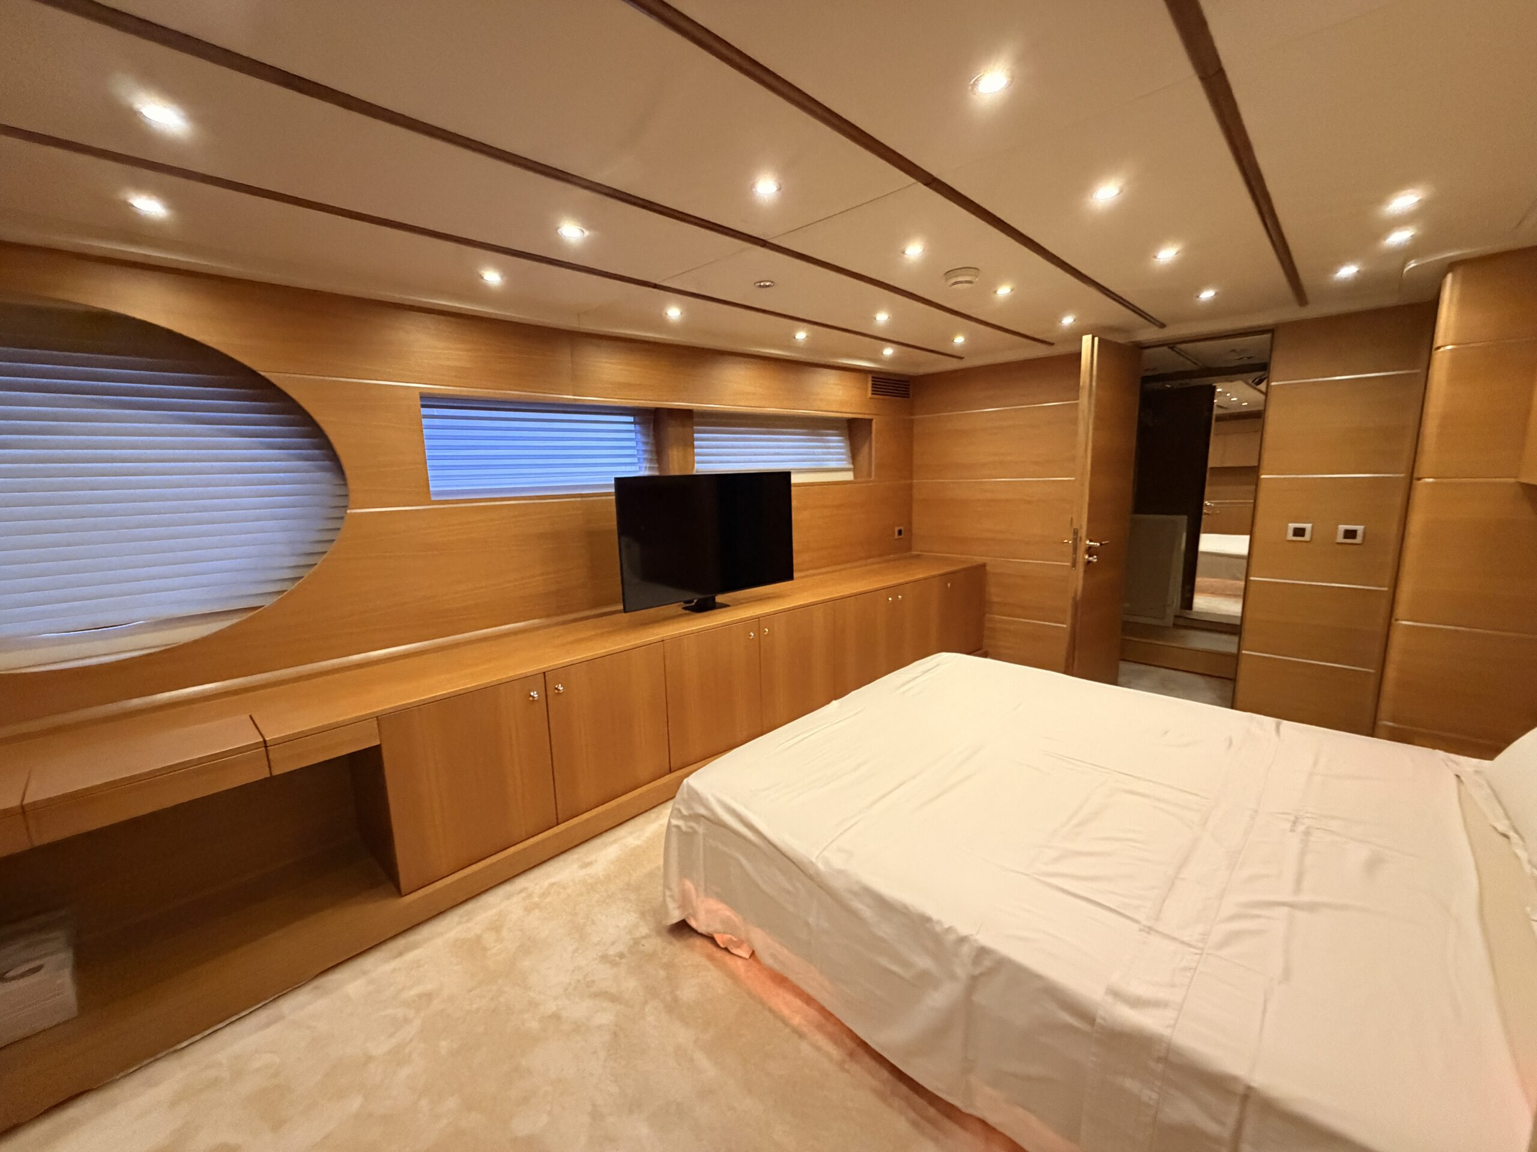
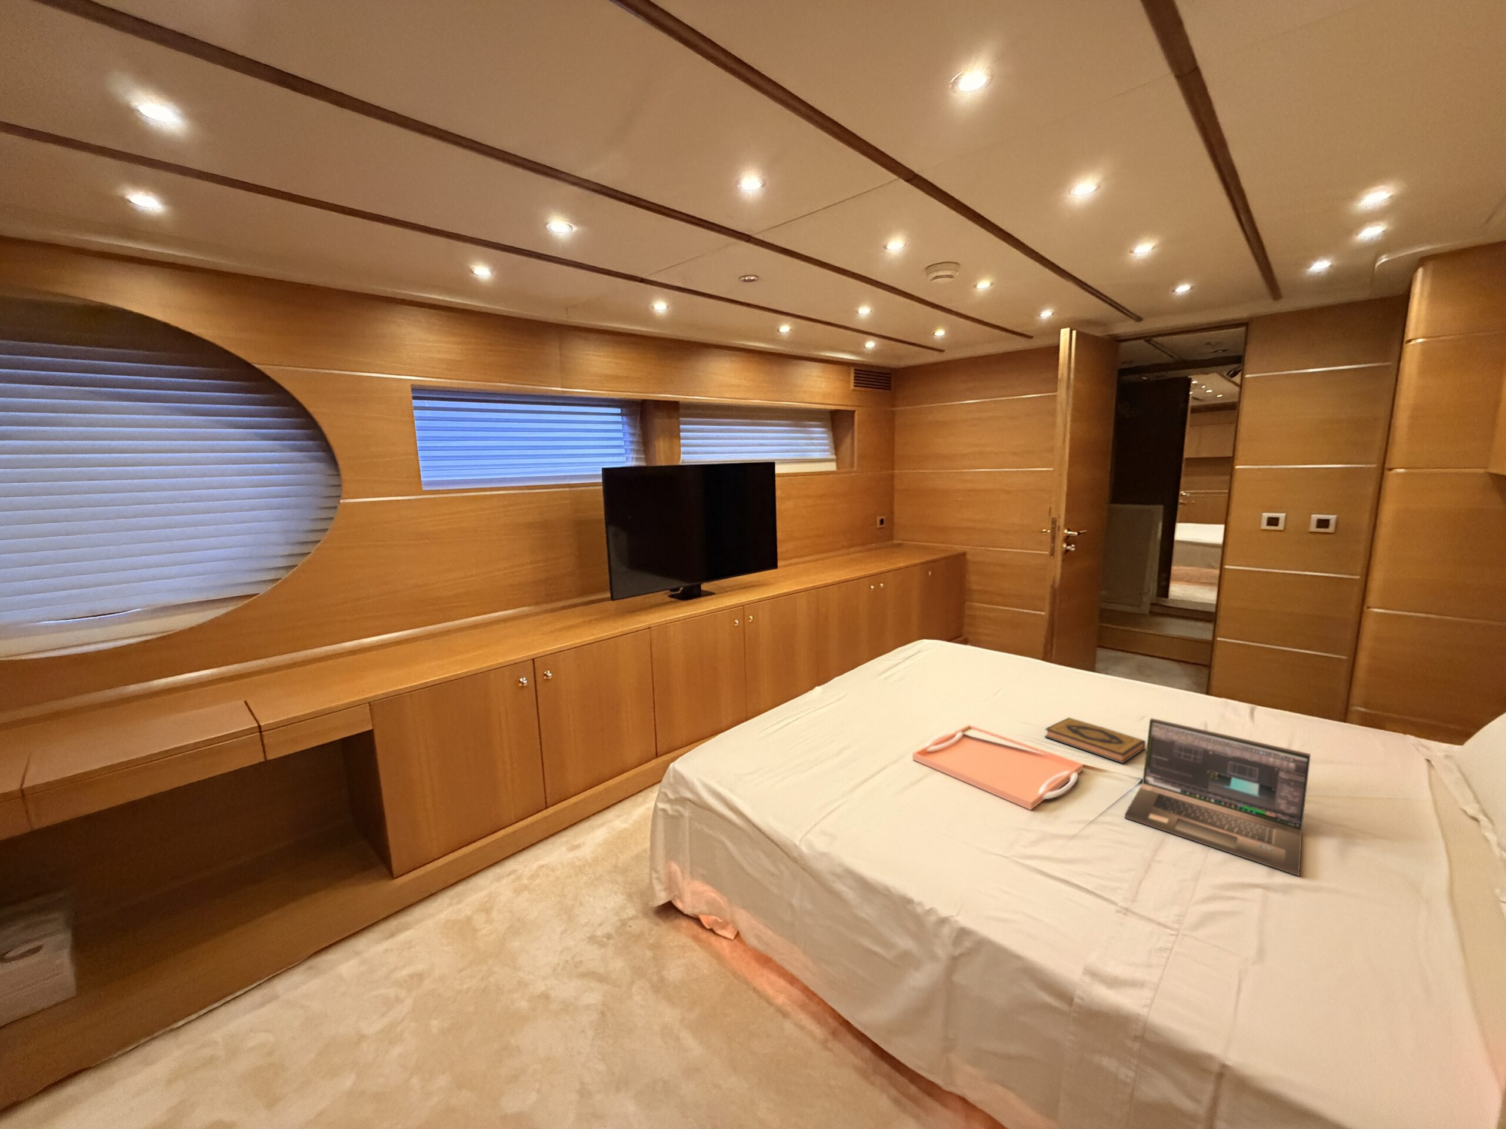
+ serving tray [912,725,1084,811]
+ hardback book [1045,716,1146,765]
+ laptop [1124,717,1312,876]
